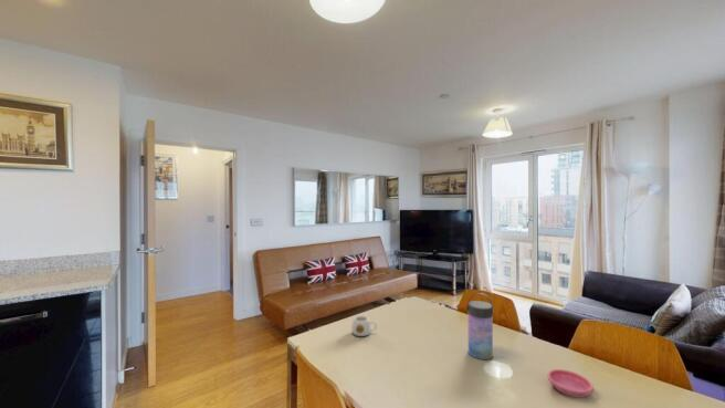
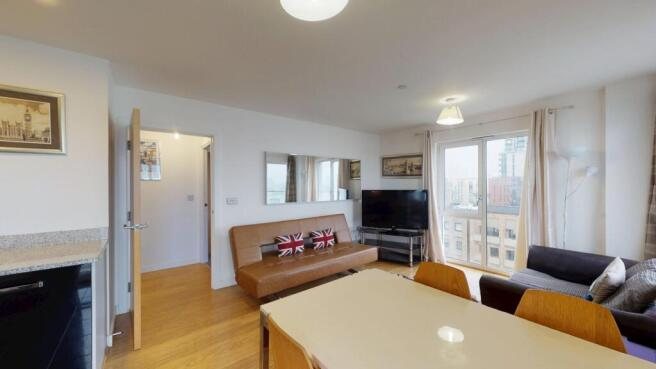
- mug [350,315,378,337]
- saucer [546,368,595,399]
- water bottle [465,292,494,360]
